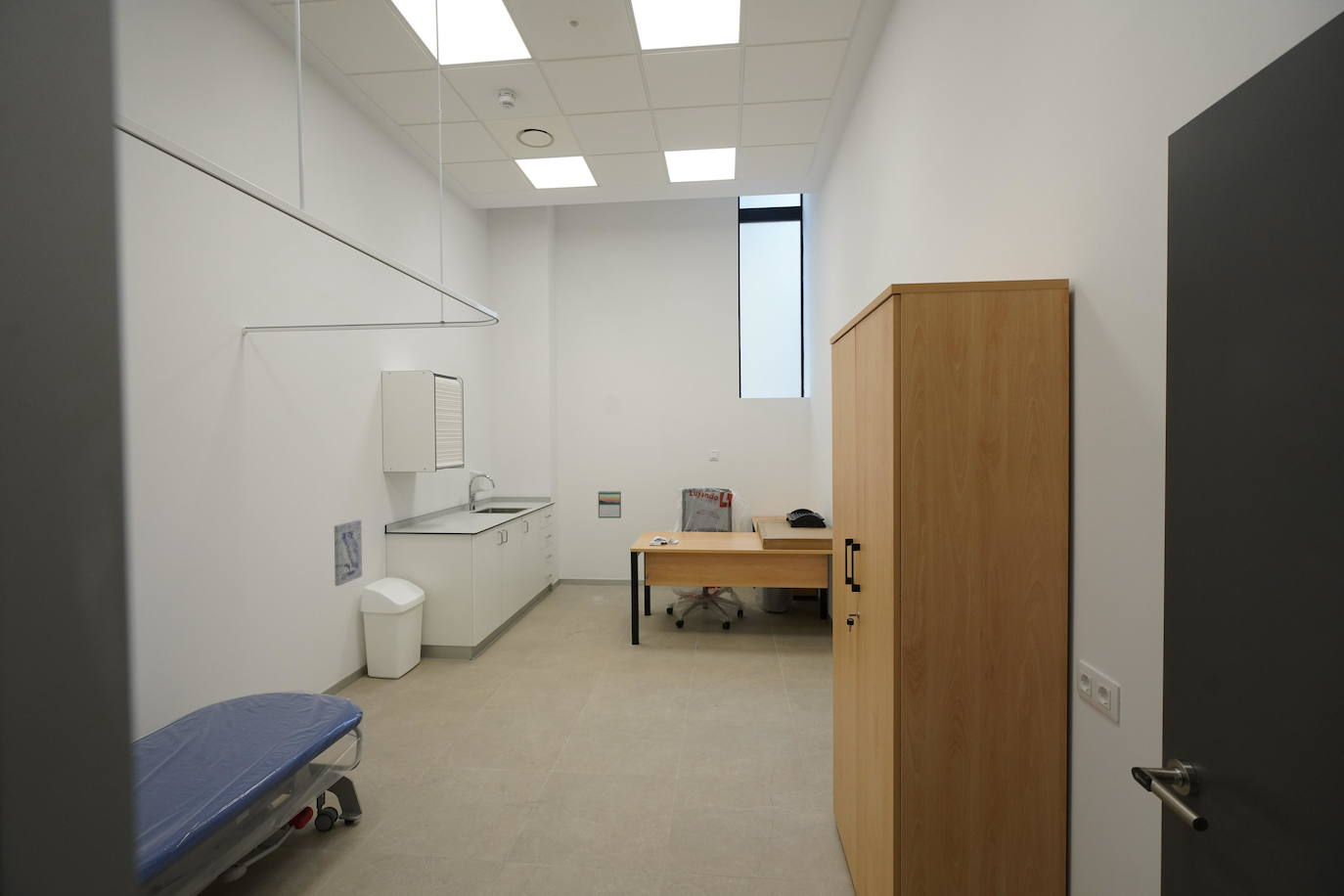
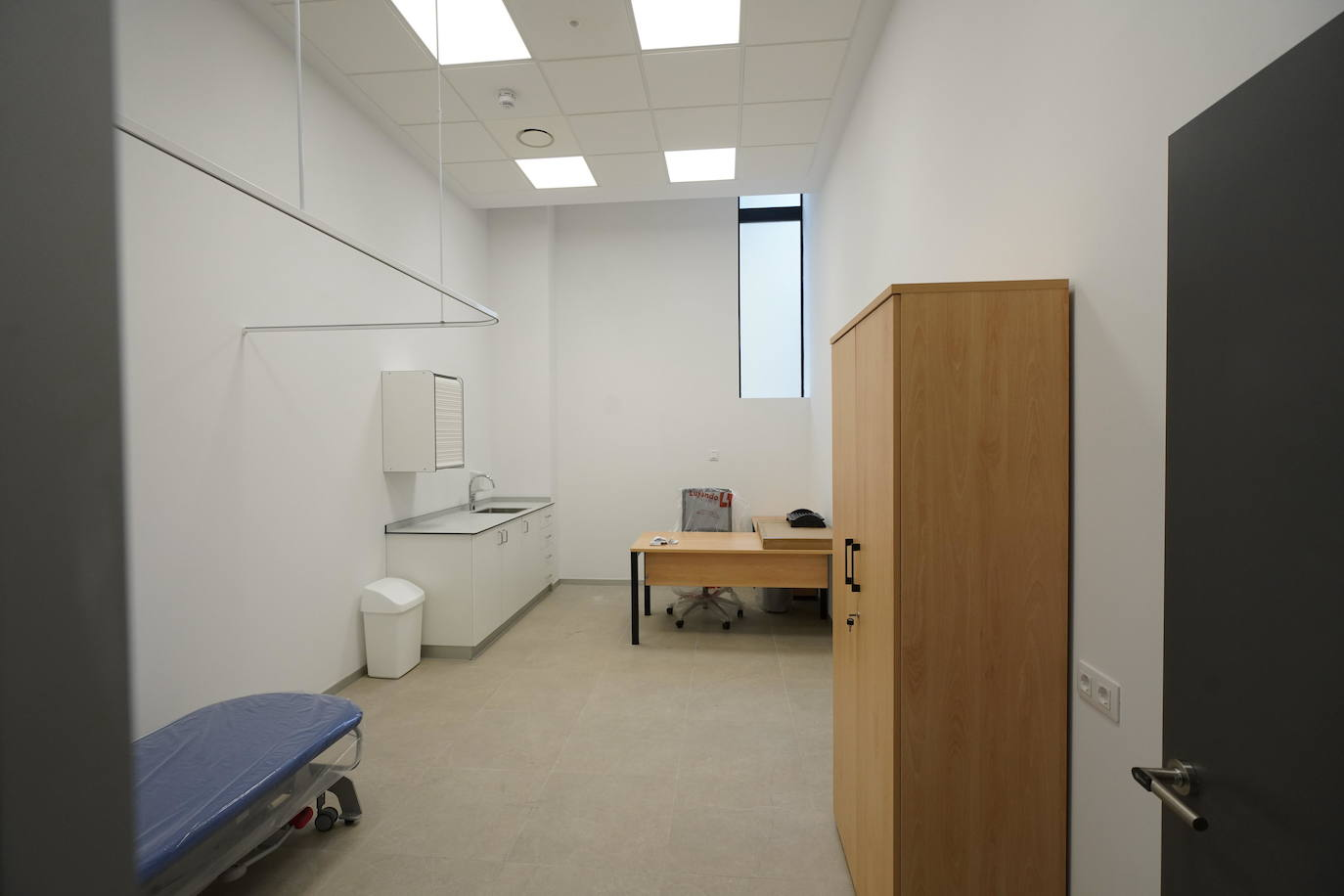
- wall art [334,519,363,587]
- calendar [598,490,622,519]
